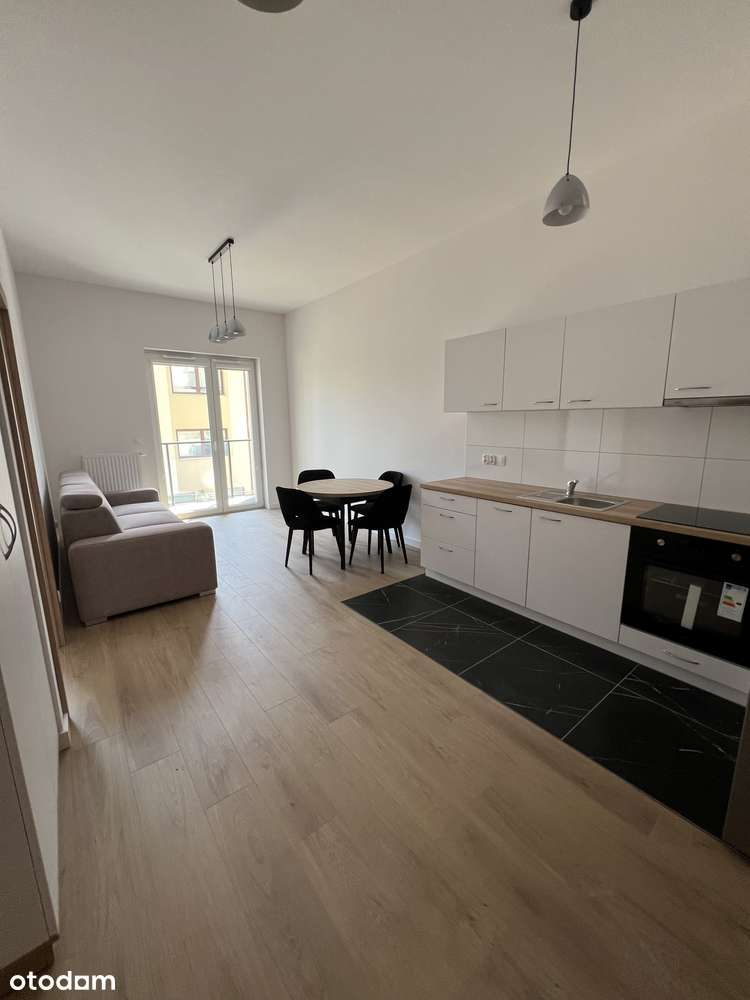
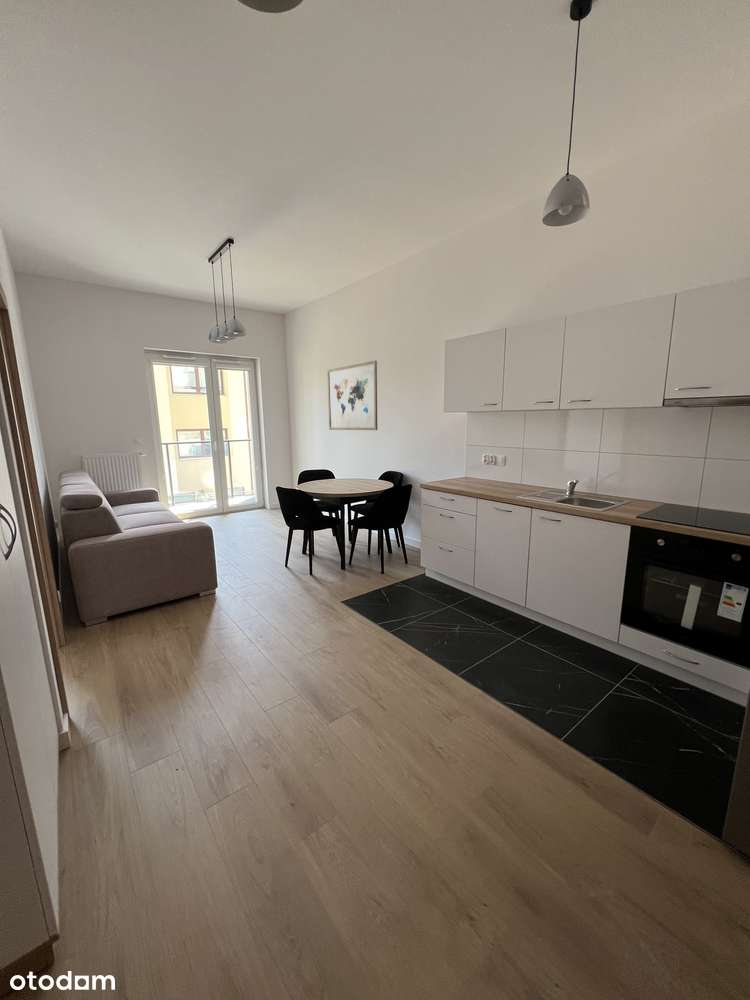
+ wall art [326,360,378,431]
